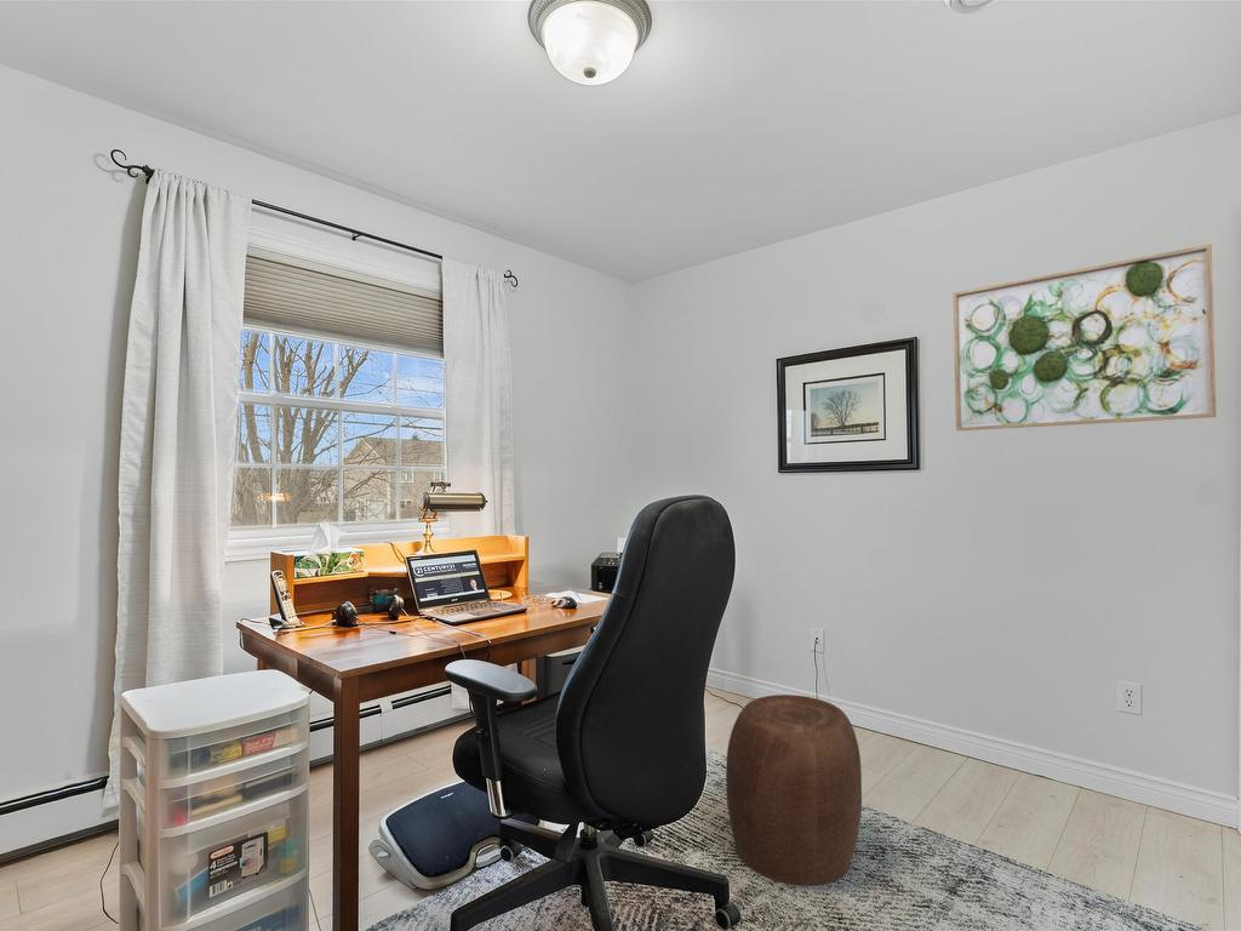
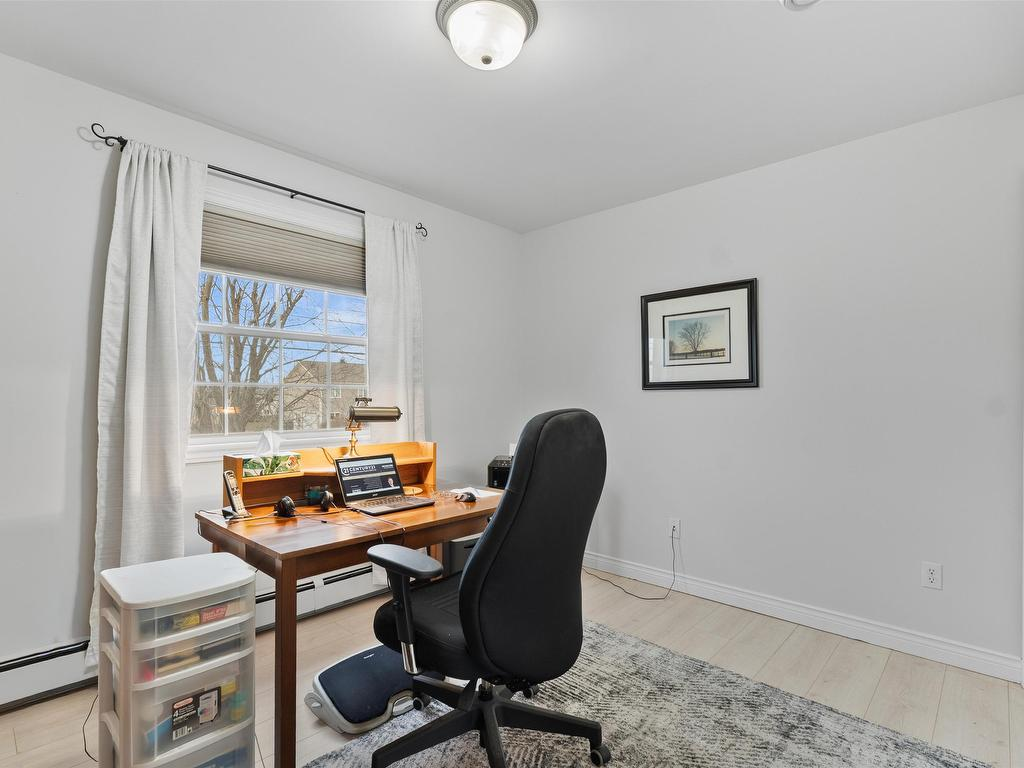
- wall art [953,244,1217,432]
- stool [725,693,863,887]
